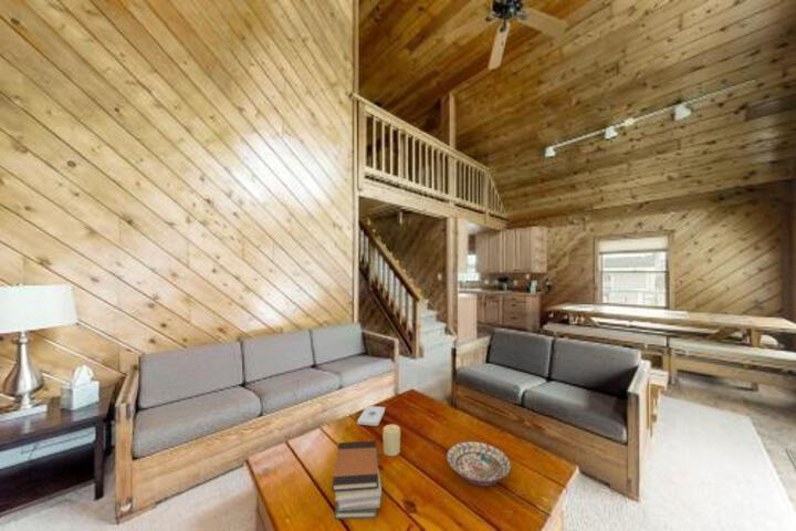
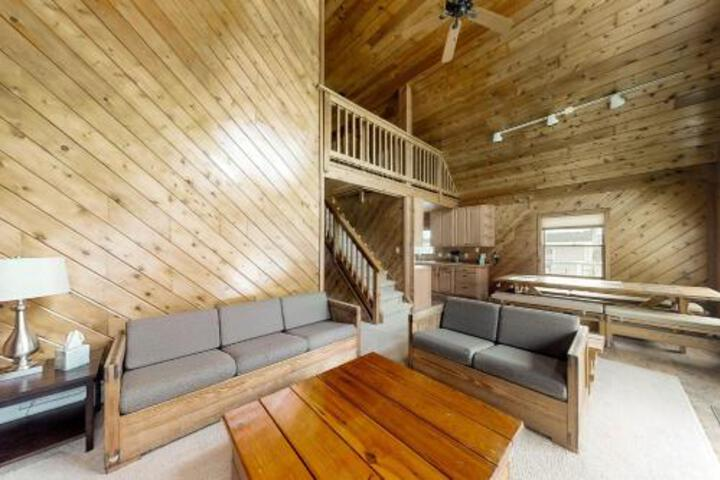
- book stack [331,439,383,520]
- decorative bowl [446,440,513,488]
- candle [381,424,401,457]
- notepad [356,405,386,427]
